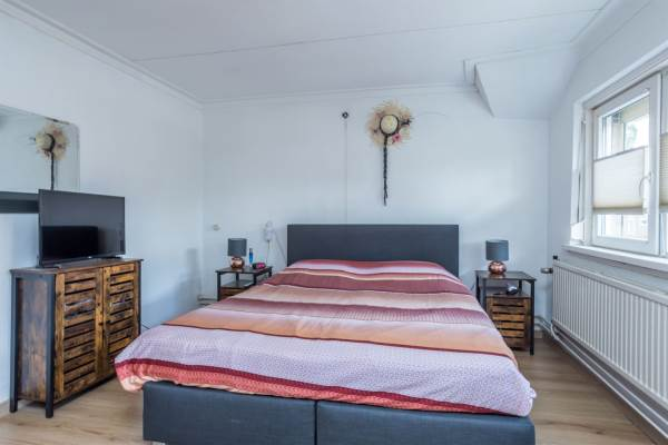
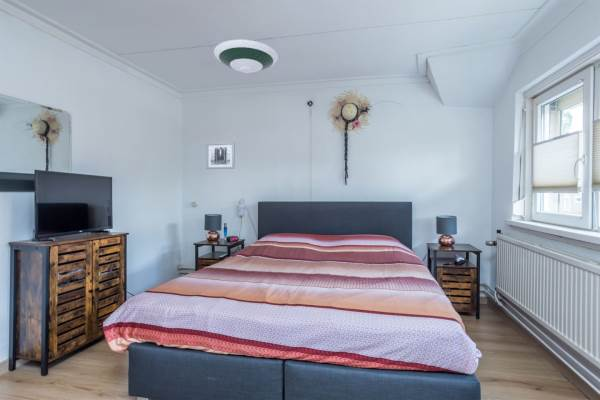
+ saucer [213,39,279,74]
+ wall art [206,142,236,170]
